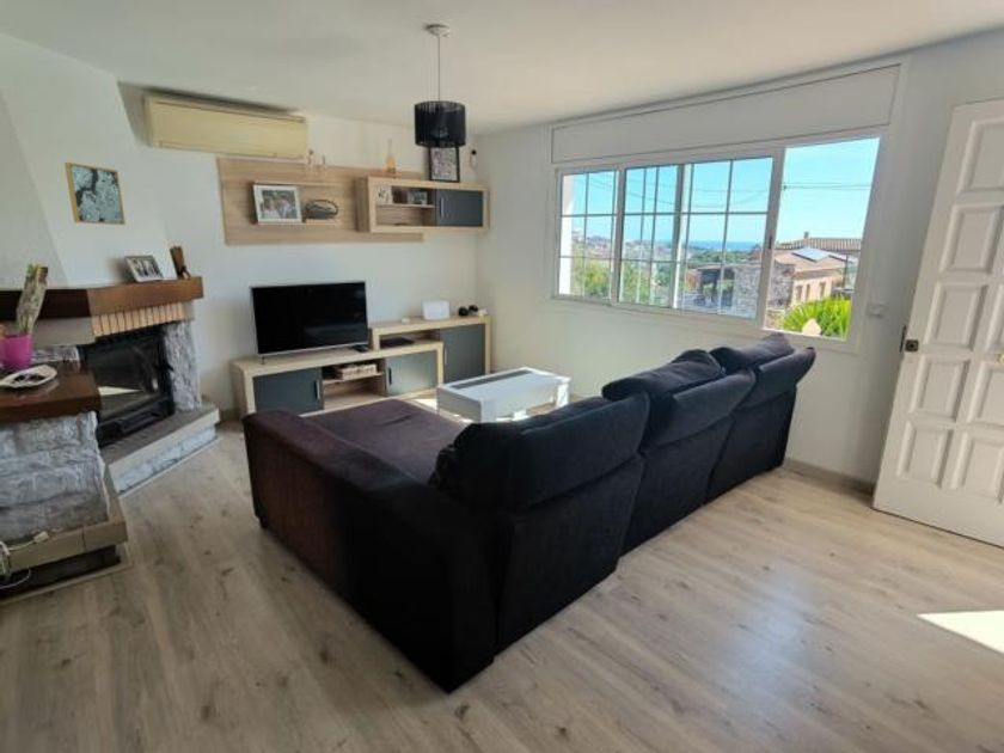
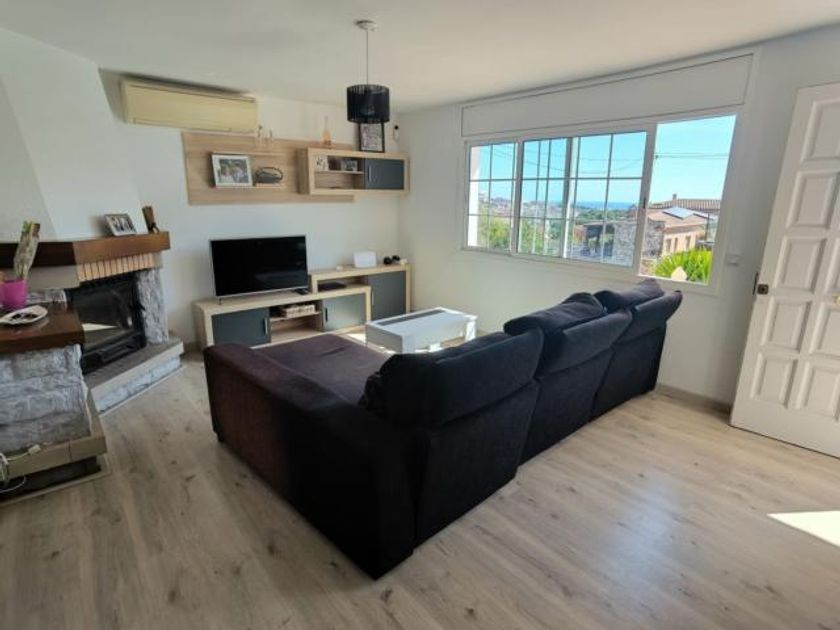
- wall art [63,161,127,226]
